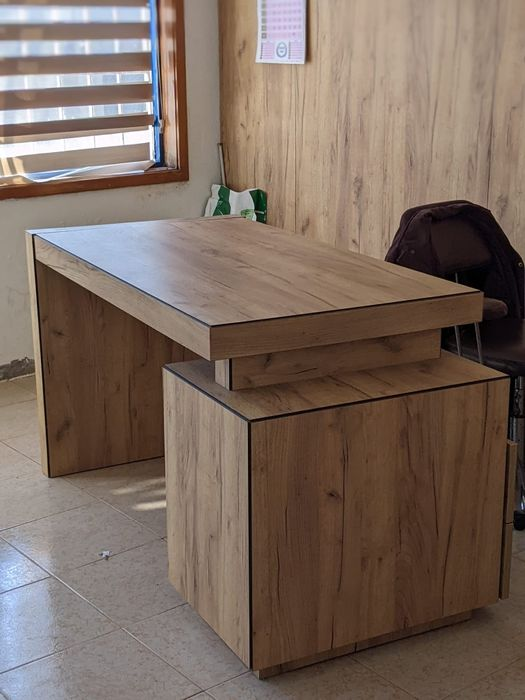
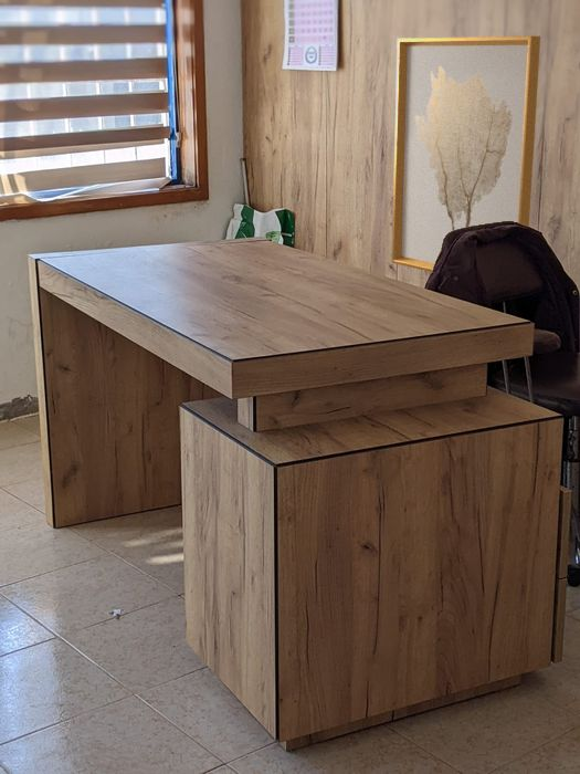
+ wall art [391,35,541,273]
